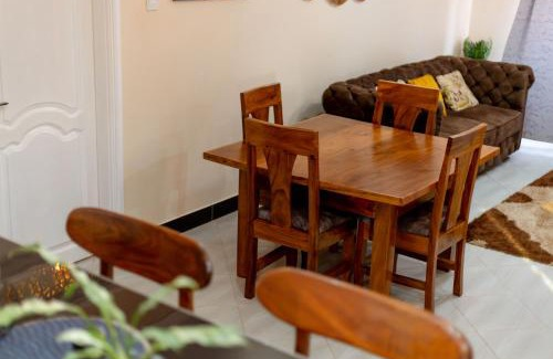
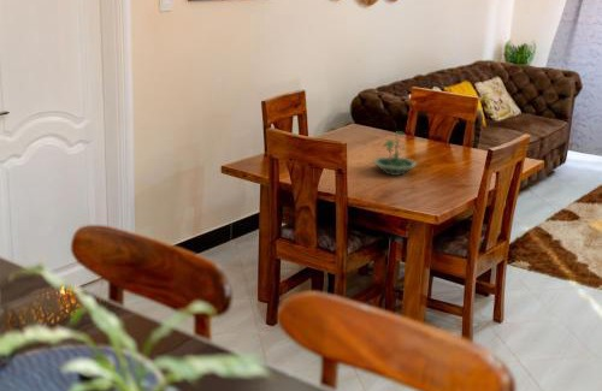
+ terrarium [372,130,419,177]
